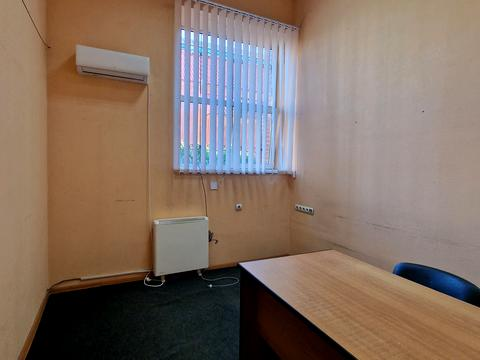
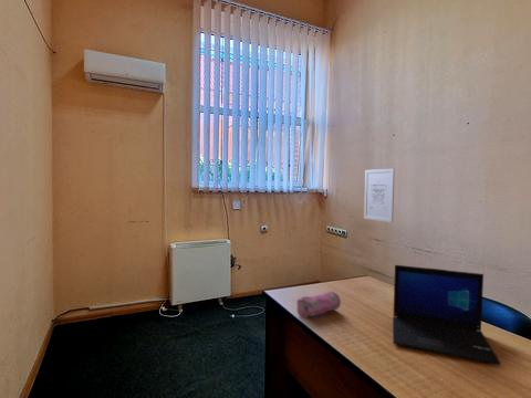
+ laptop [392,264,502,366]
+ wall art [363,167,395,223]
+ pencil case [296,290,342,318]
